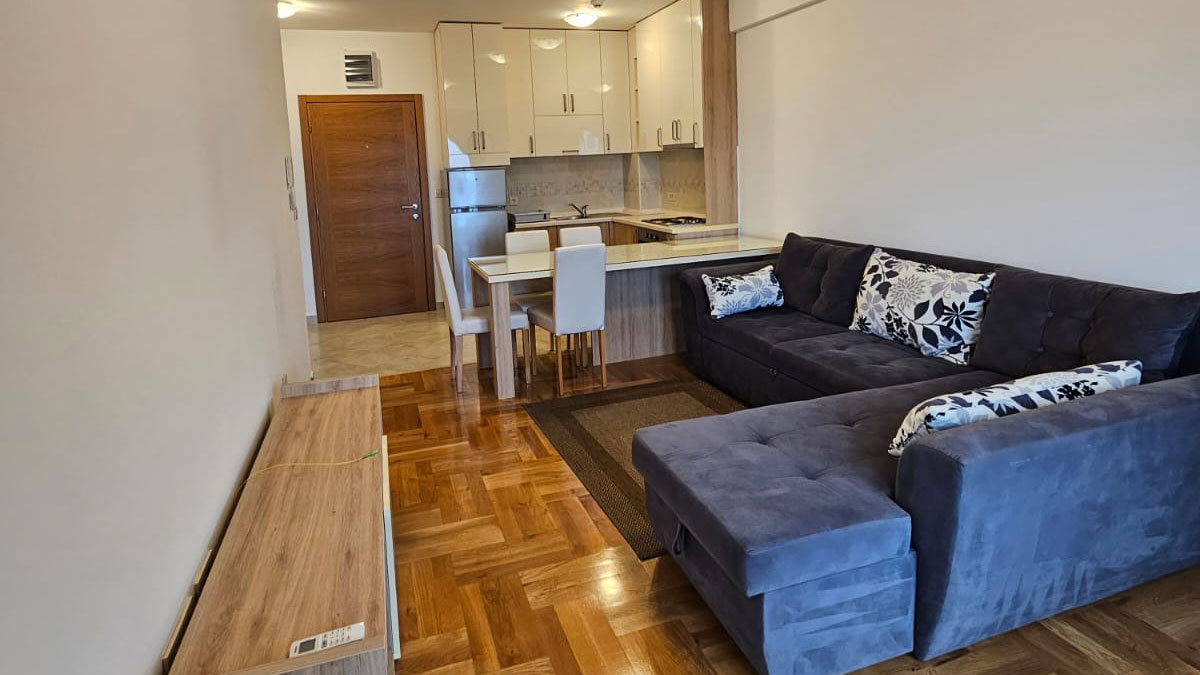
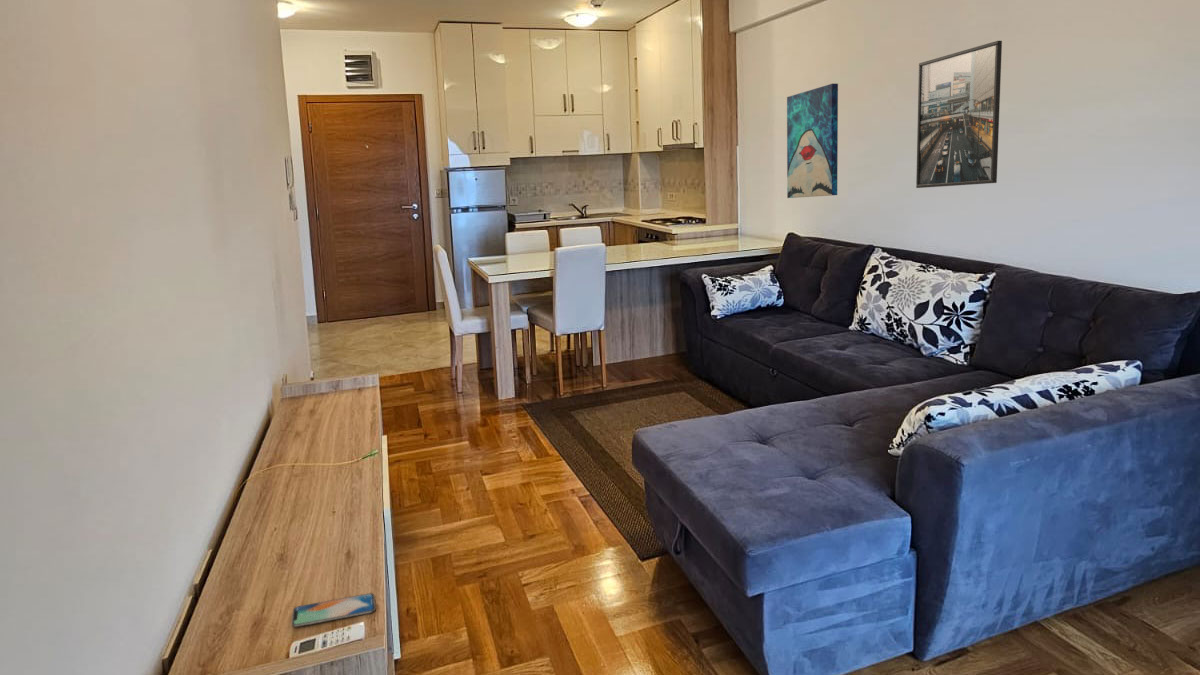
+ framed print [915,40,1003,189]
+ smartphone [291,592,377,628]
+ wall art [786,83,839,199]
